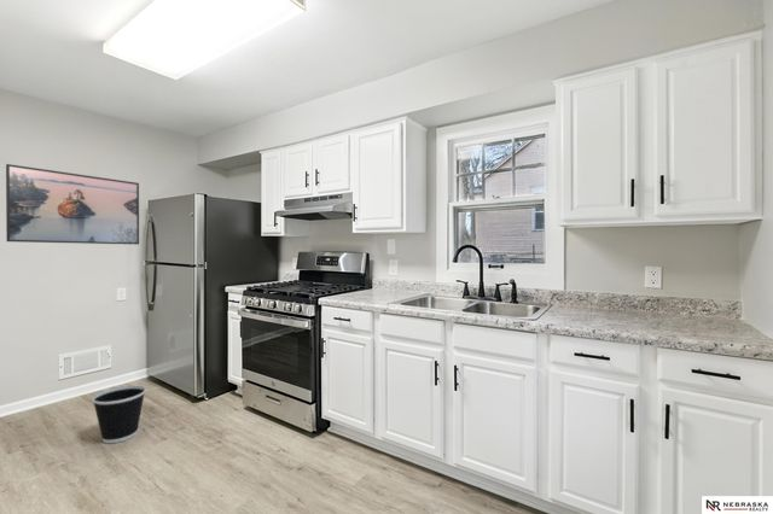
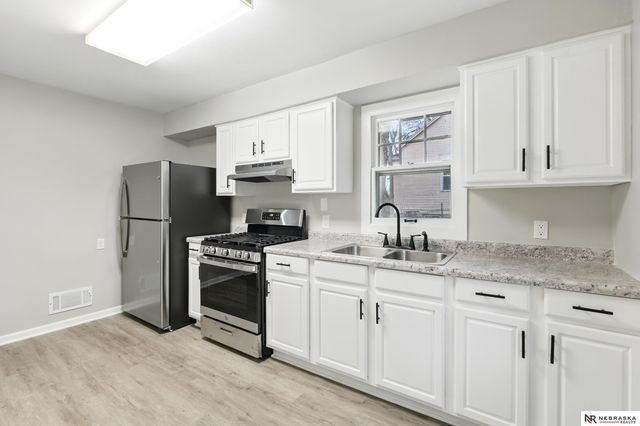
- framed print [5,163,140,246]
- wastebasket [91,385,147,444]
